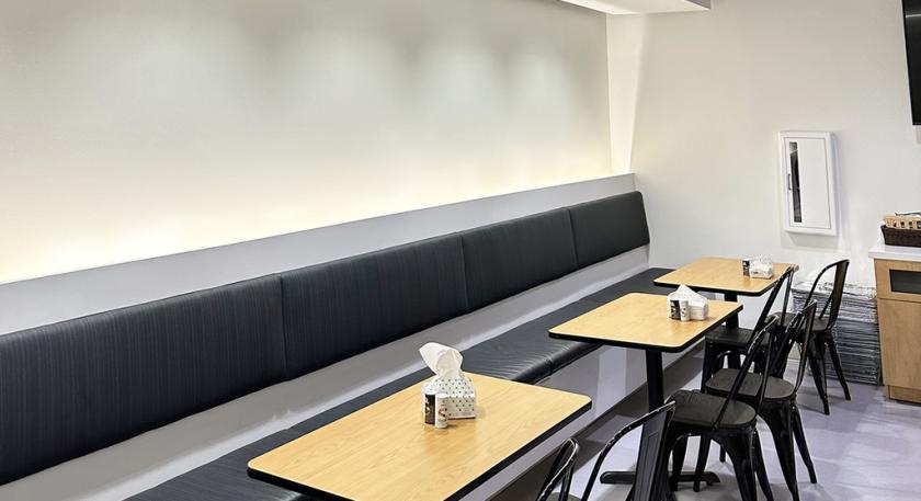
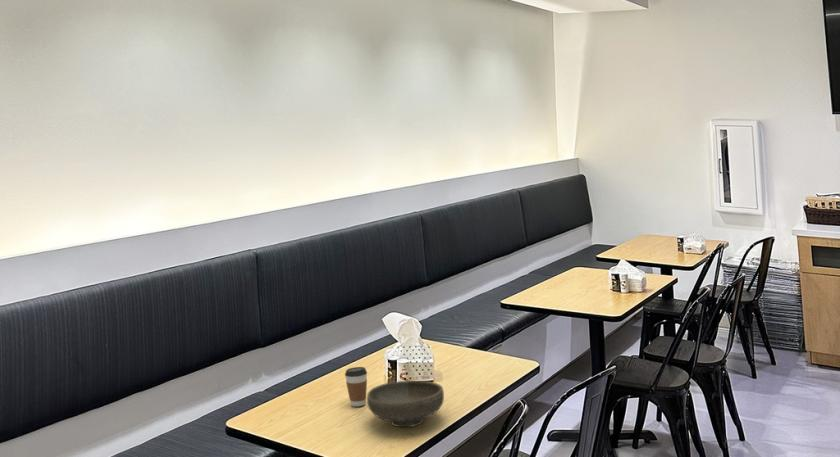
+ bowl [366,380,445,428]
+ coffee cup [344,366,368,407]
